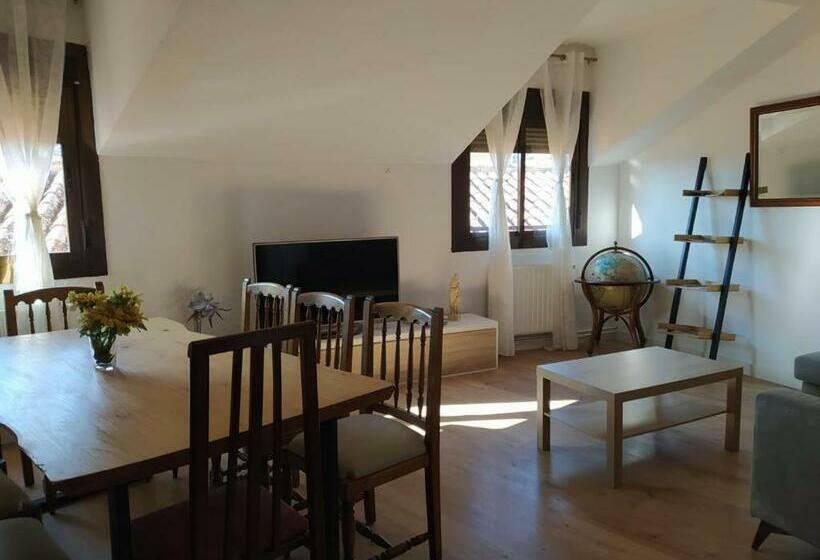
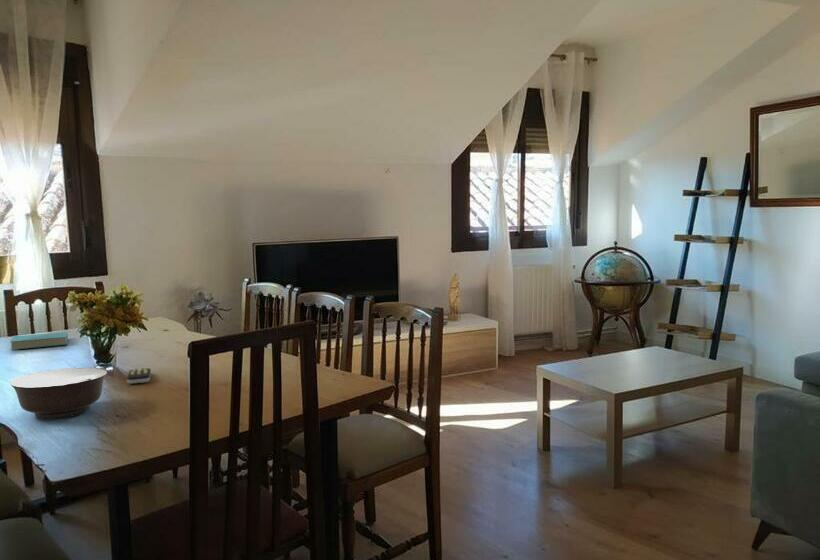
+ bowl [10,367,108,420]
+ remote control [126,367,152,385]
+ book [9,331,69,351]
